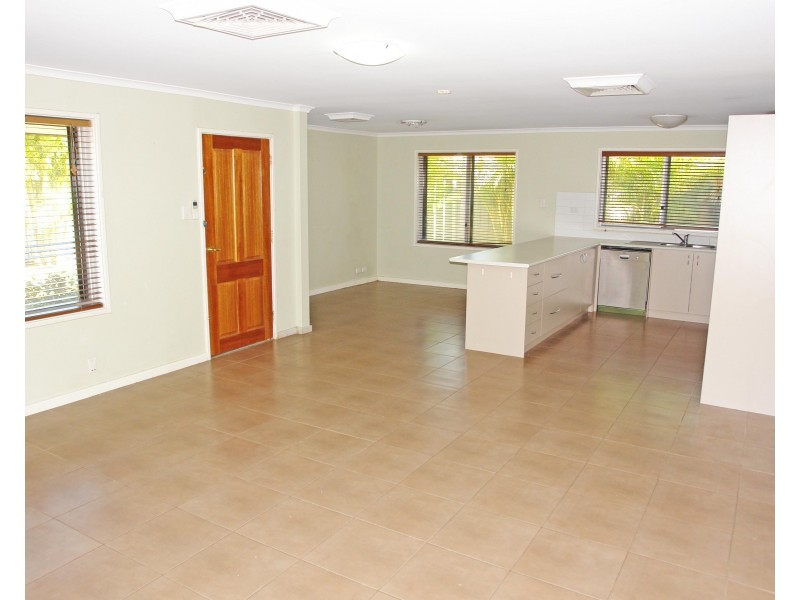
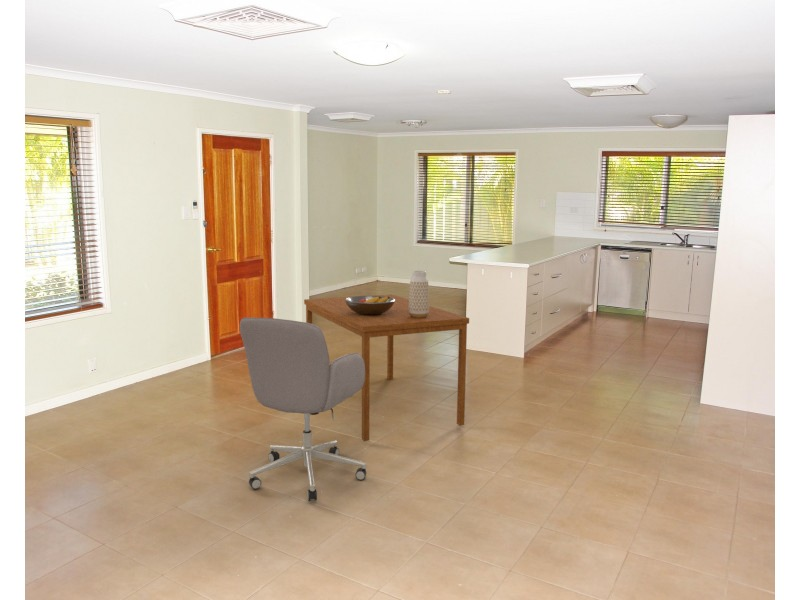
+ dining table [303,294,470,442]
+ fruit bowl [345,295,395,315]
+ vase [408,270,430,318]
+ chair [239,317,367,502]
